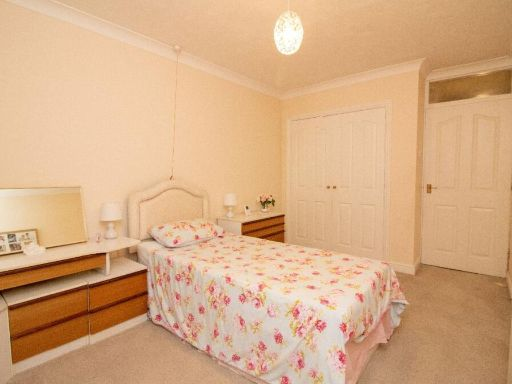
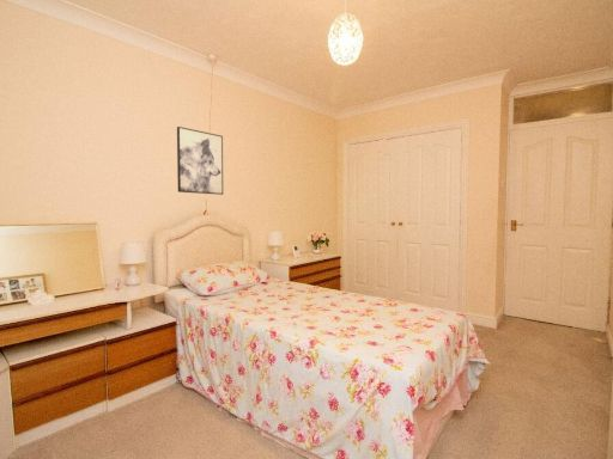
+ wall art [176,126,224,196]
